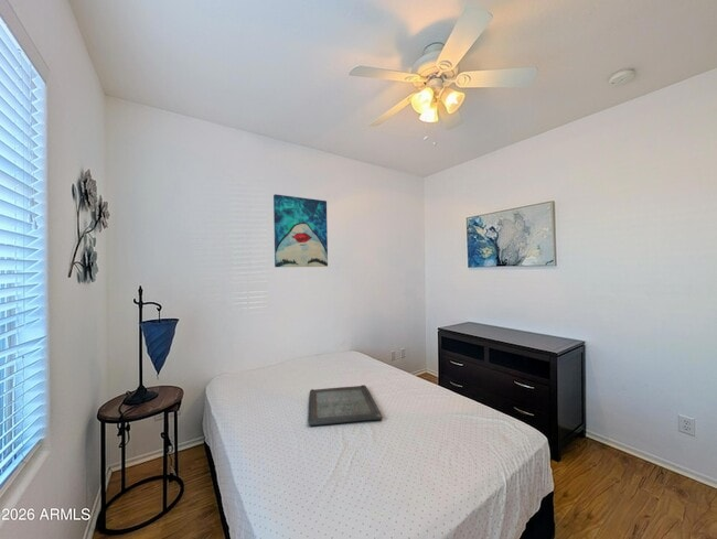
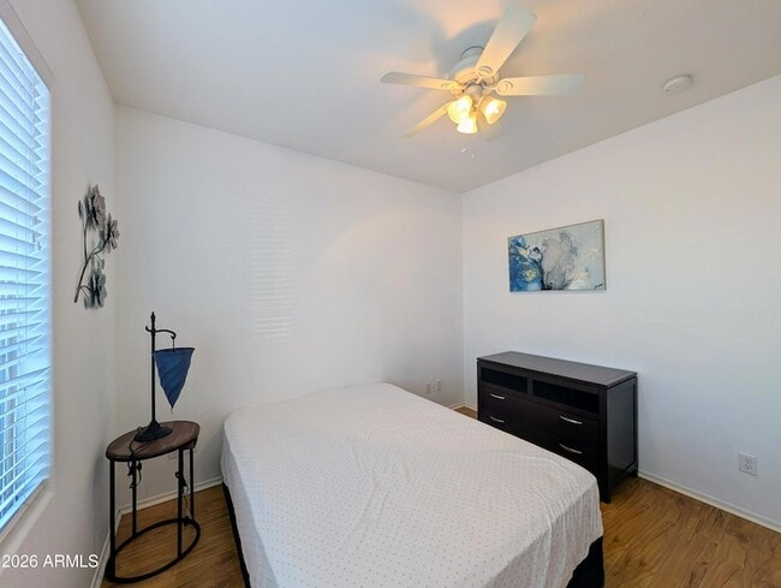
- serving tray [307,384,384,427]
- wall art [272,193,329,268]
